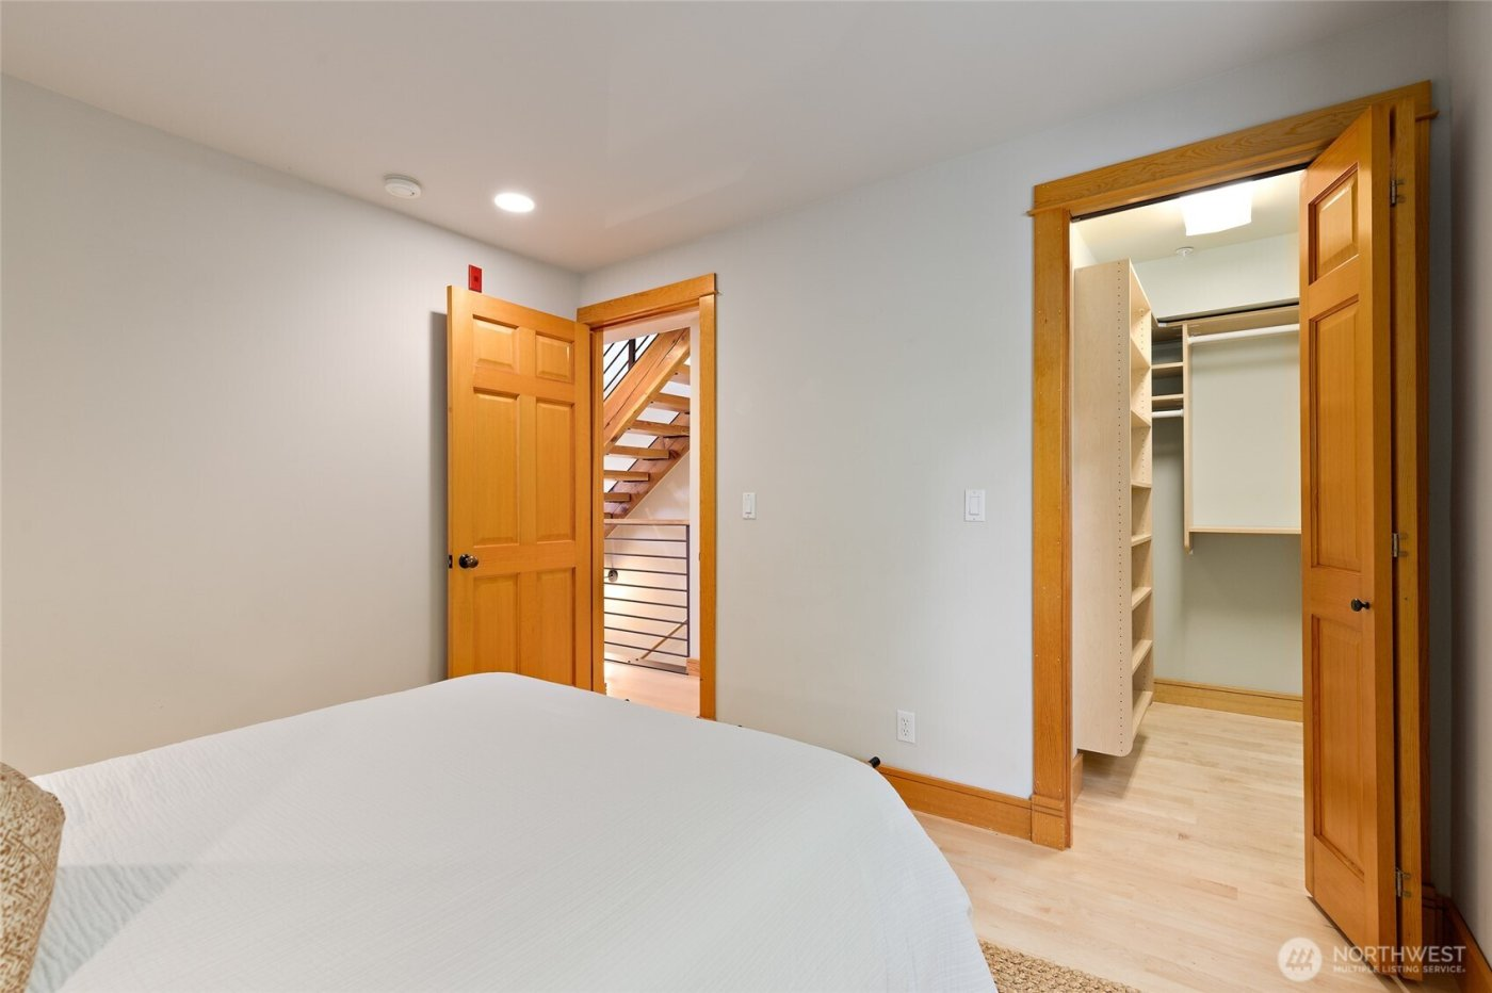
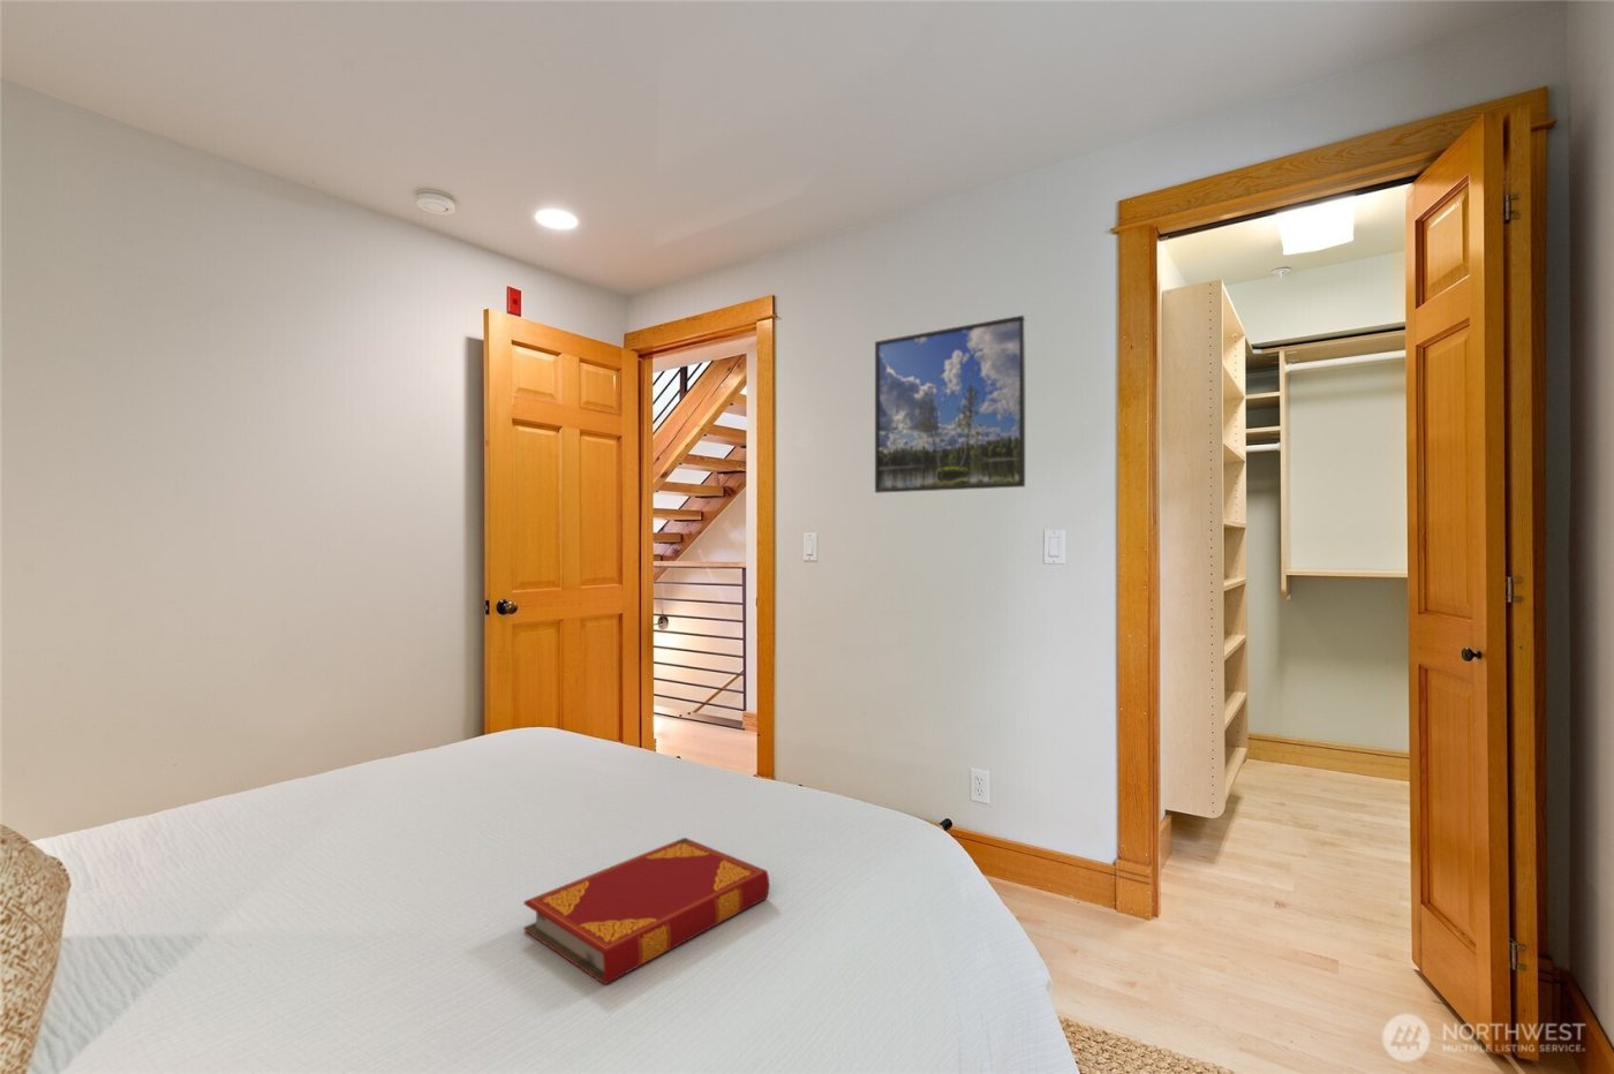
+ hardback book [523,837,770,985]
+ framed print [874,314,1026,494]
